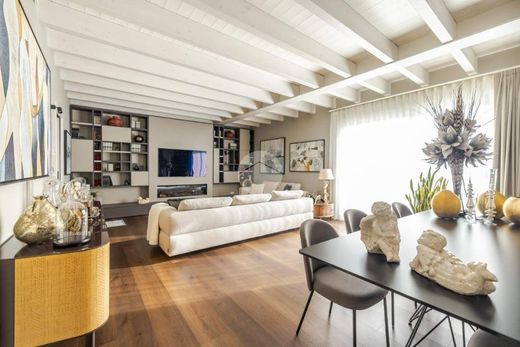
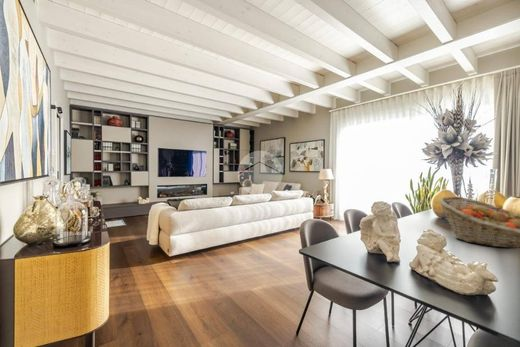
+ fruit basket [437,196,520,249]
